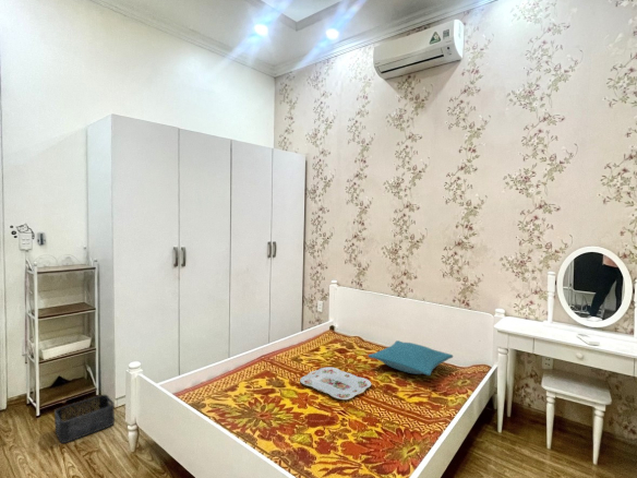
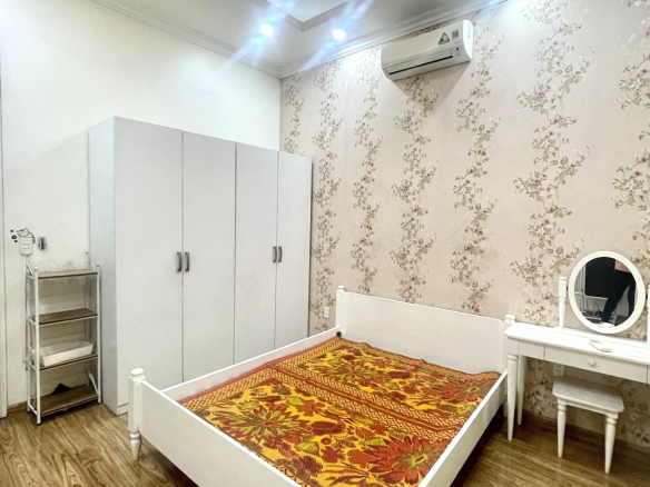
- serving tray [299,367,372,401]
- storage bin [53,394,116,444]
- pillow [368,339,454,377]
